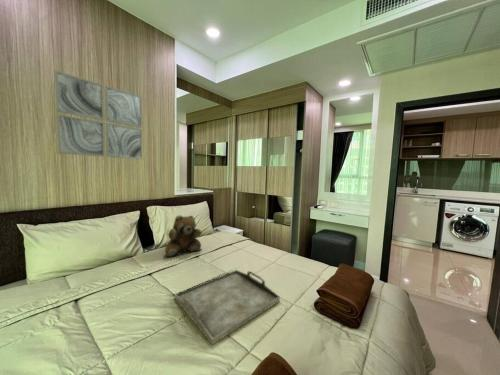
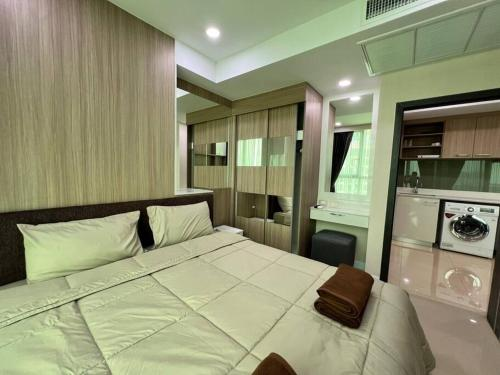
- teddy bear [164,215,203,258]
- wall art [54,69,143,160]
- serving tray [174,269,281,346]
